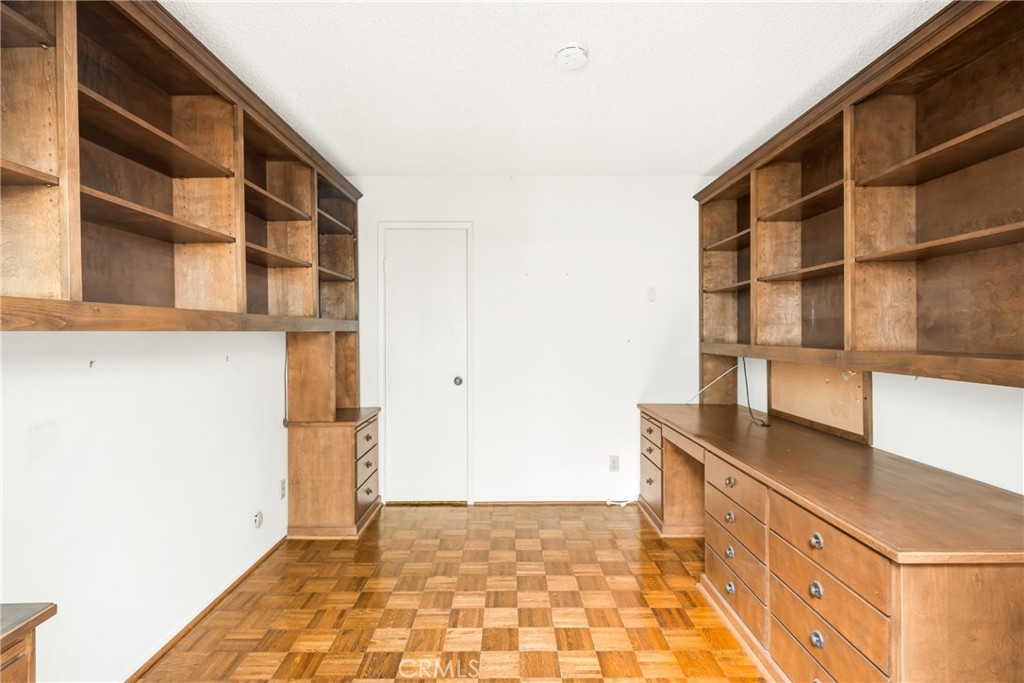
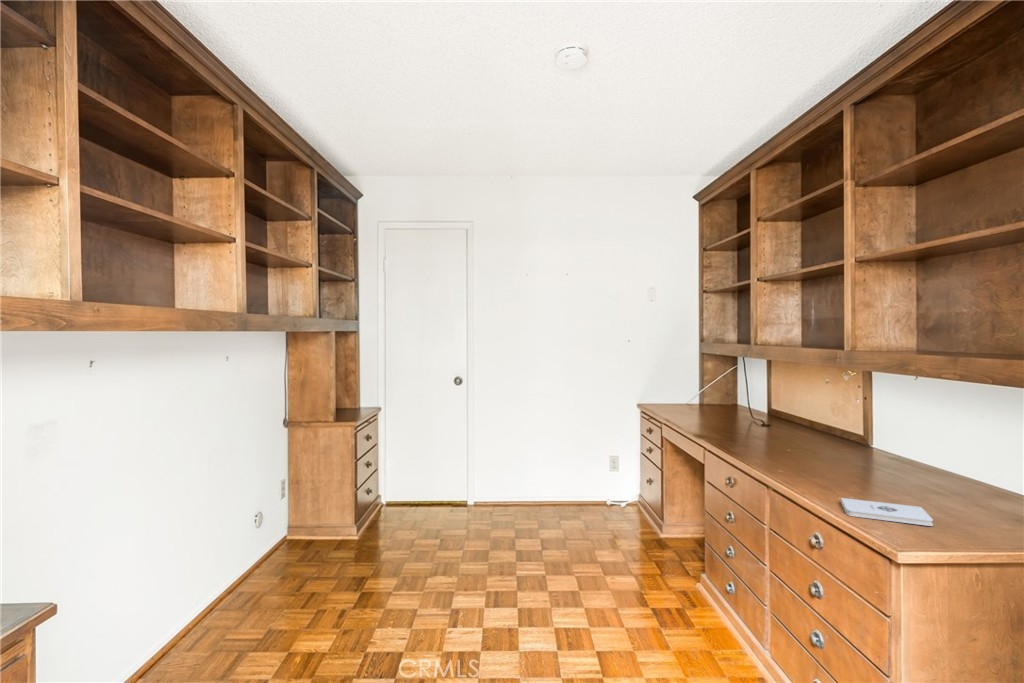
+ notepad [840,497,934,527]
